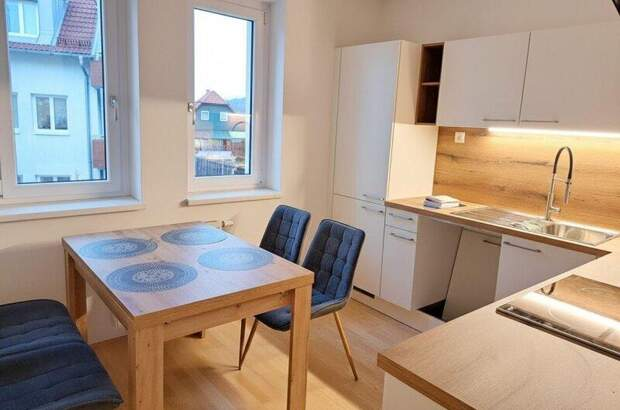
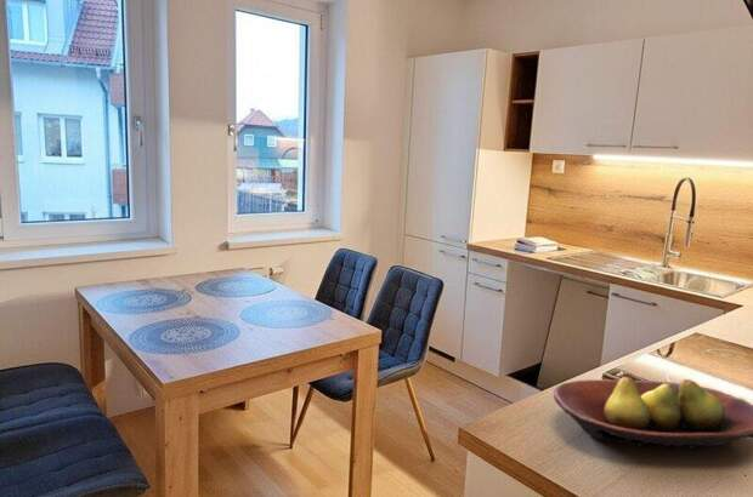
+ fruit bowl [553,376,753,450]
